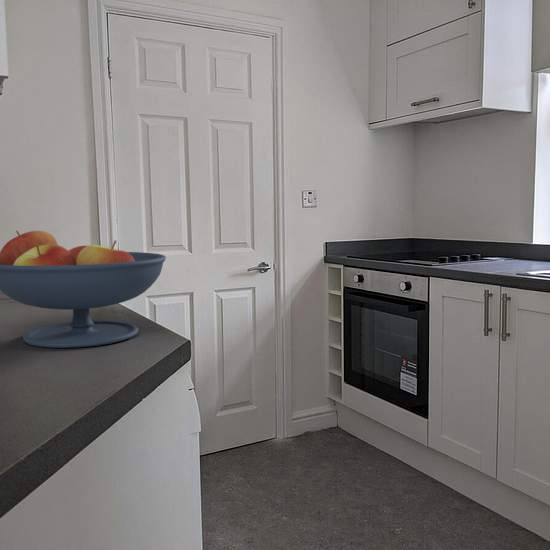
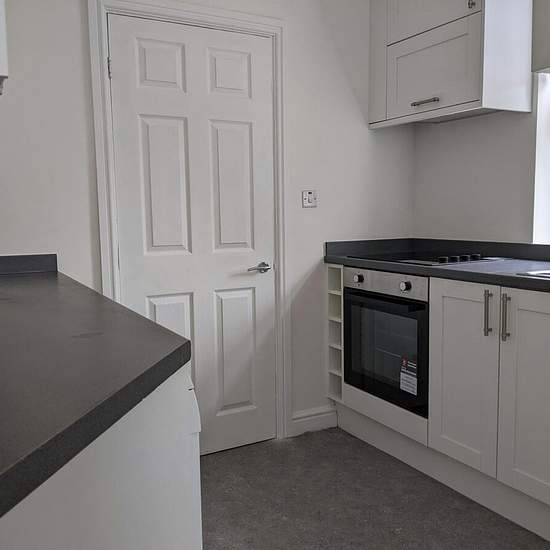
- fruit bowl [0,230,167,349]
